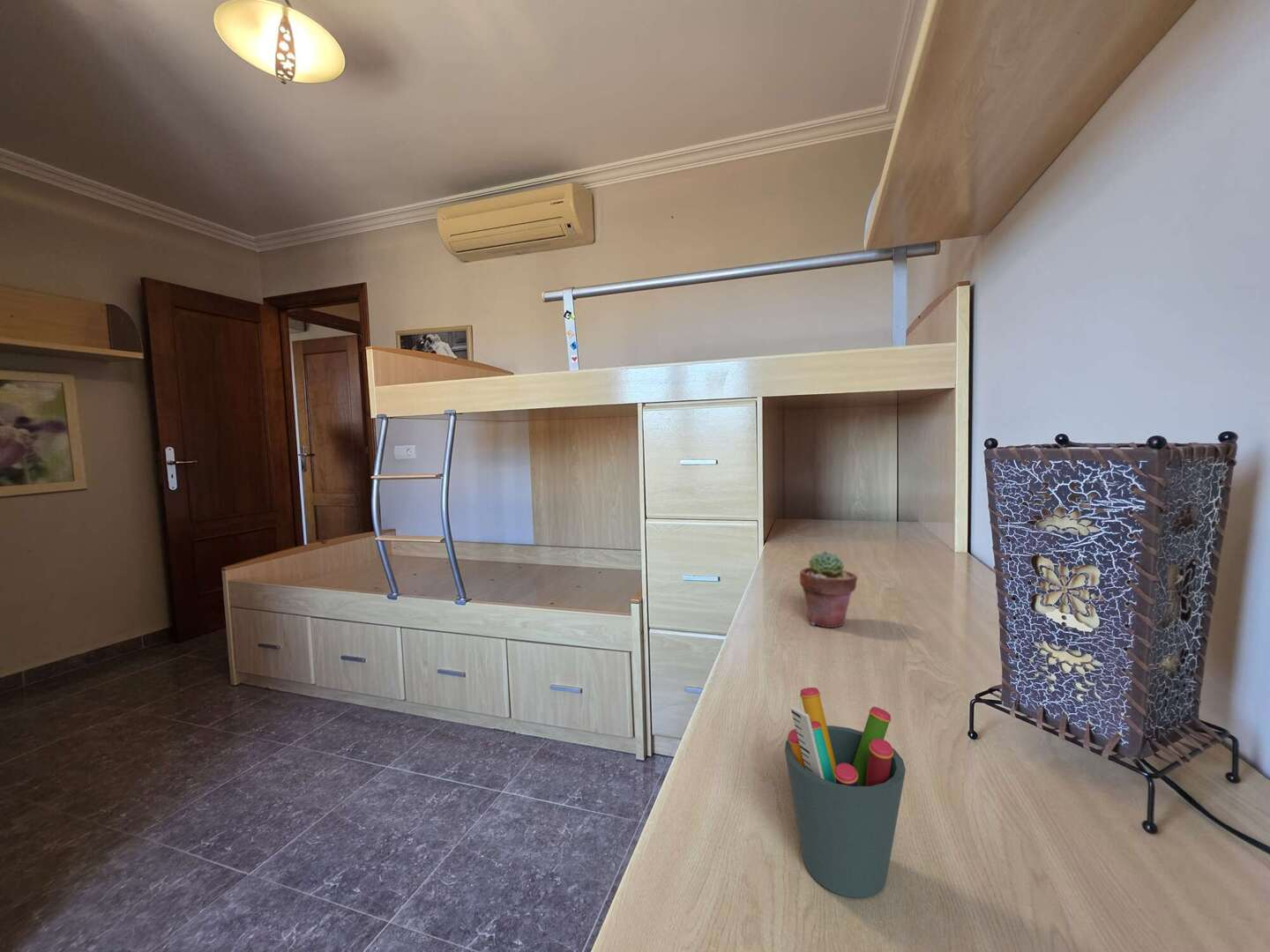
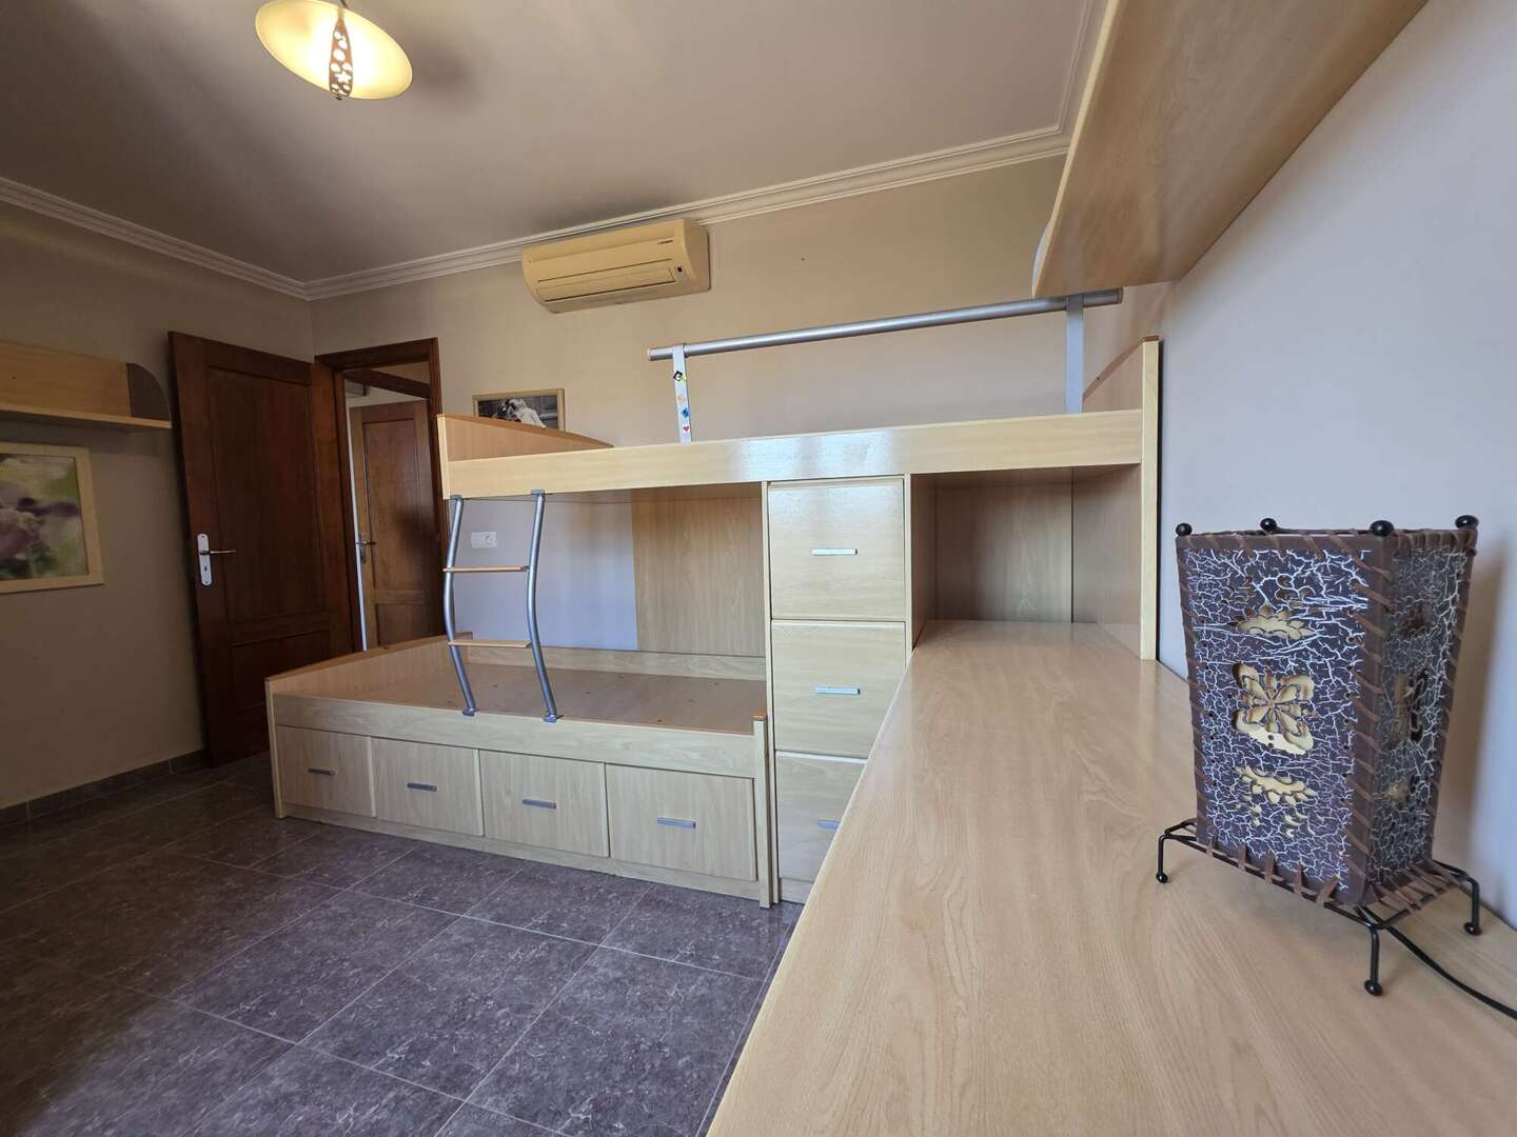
- pen holder [784,687,907,898]
- potted succulent [799,550,858,628]
